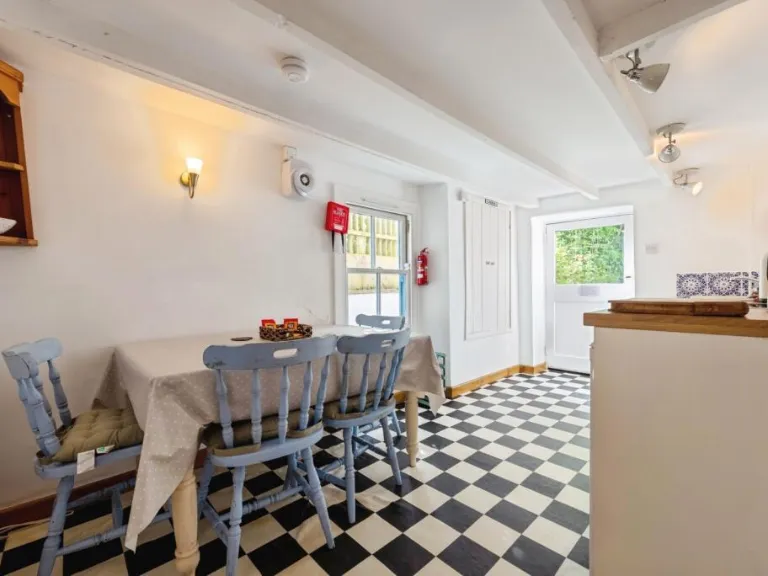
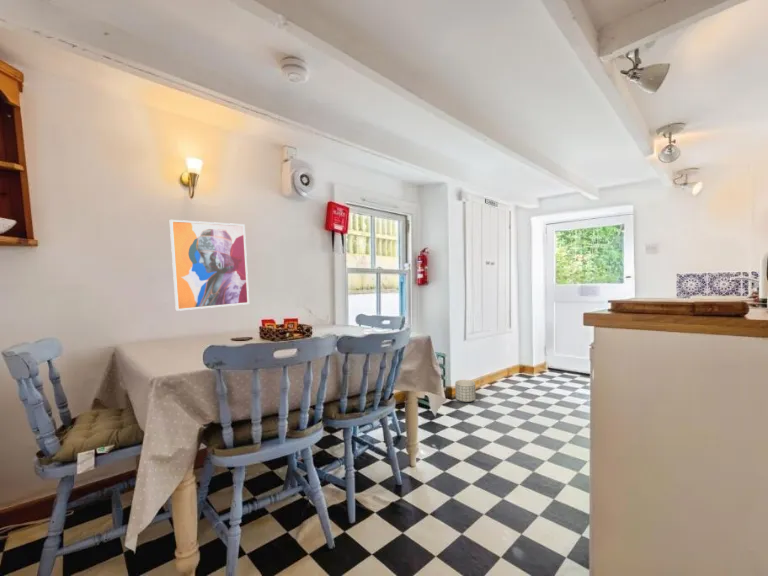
+ planter [454,379,477,403]
+ wall art [169,219,250,312]
